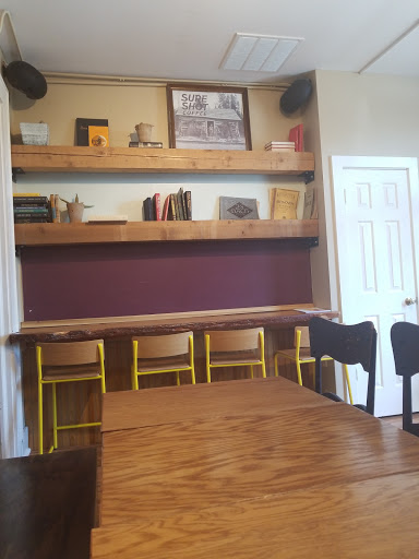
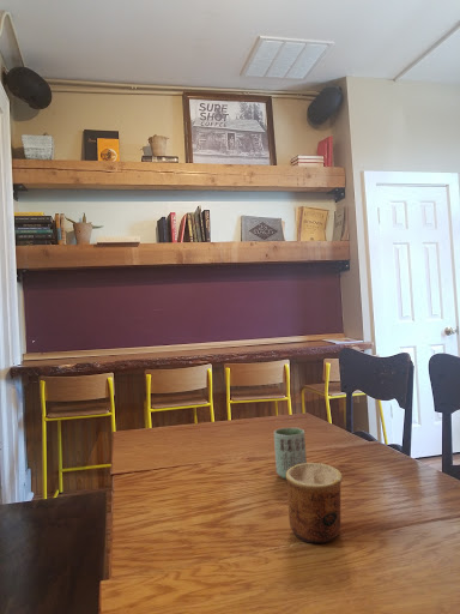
+ cup [273,427,308,480]
+ cup [285,462,344,544]
